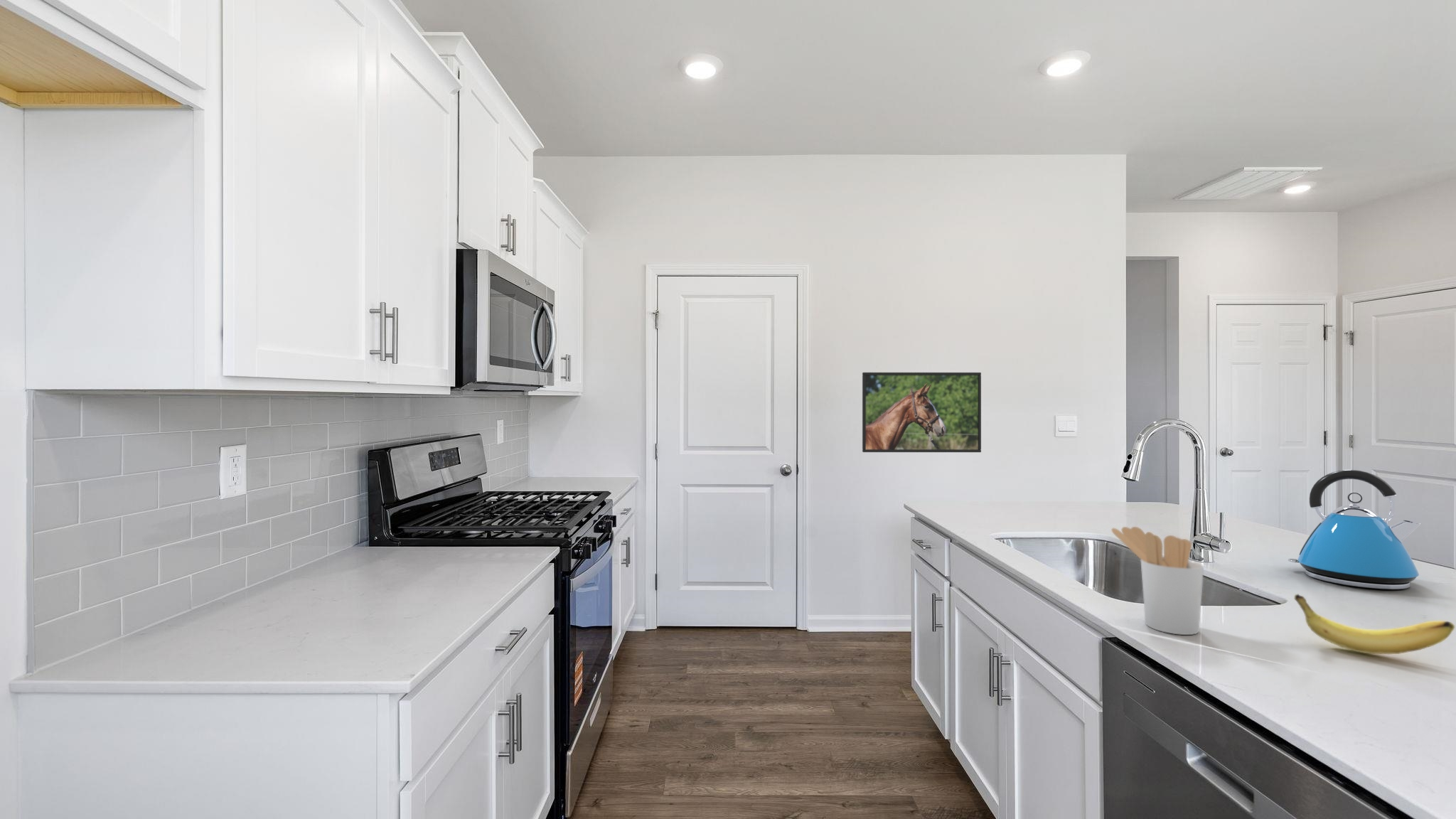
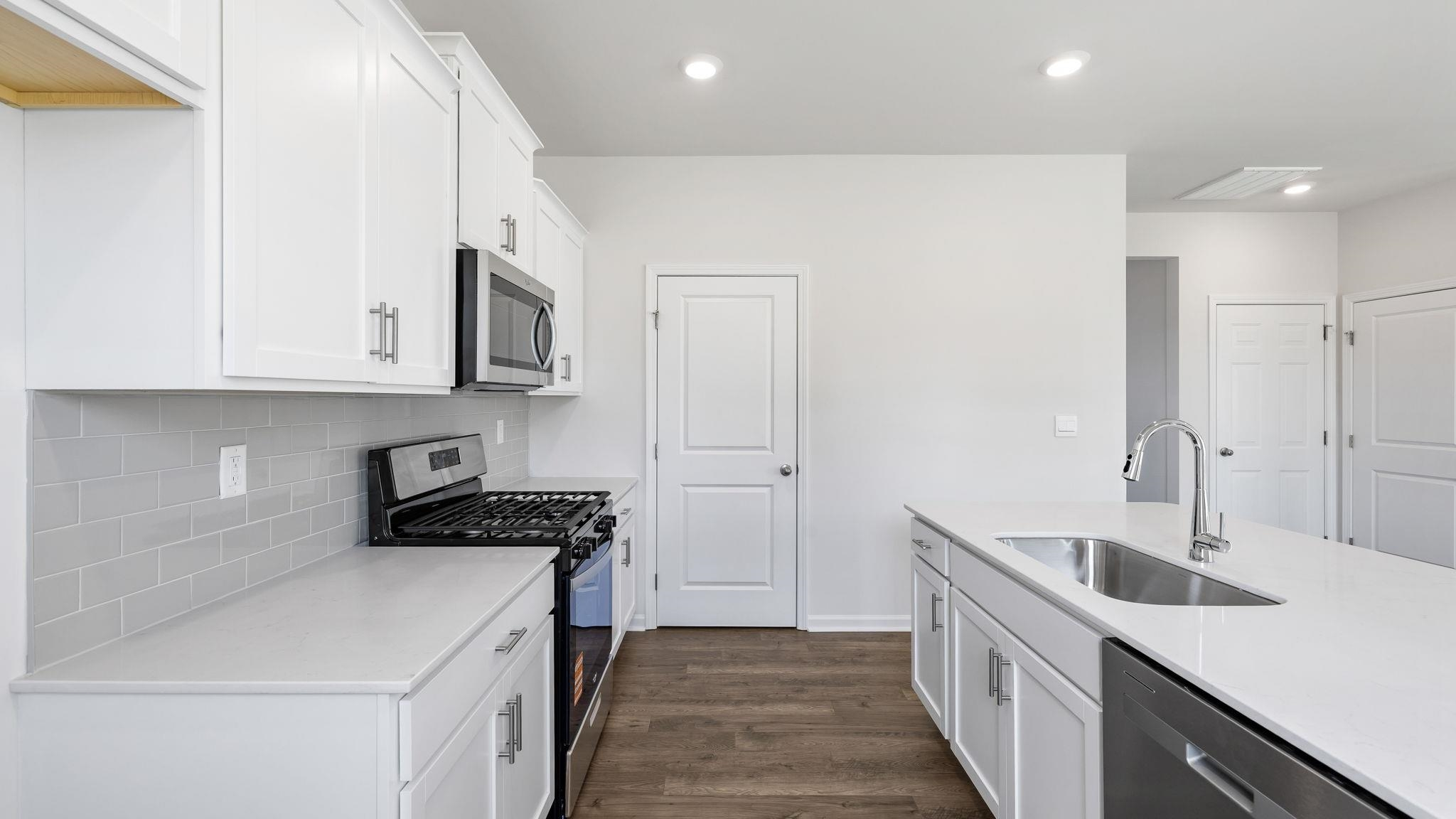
- banana [1294,594,1455,655]
- kettle [1288,469,1422,590]
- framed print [862,372,982,453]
- utensil holder [1110,526,1204,636]
